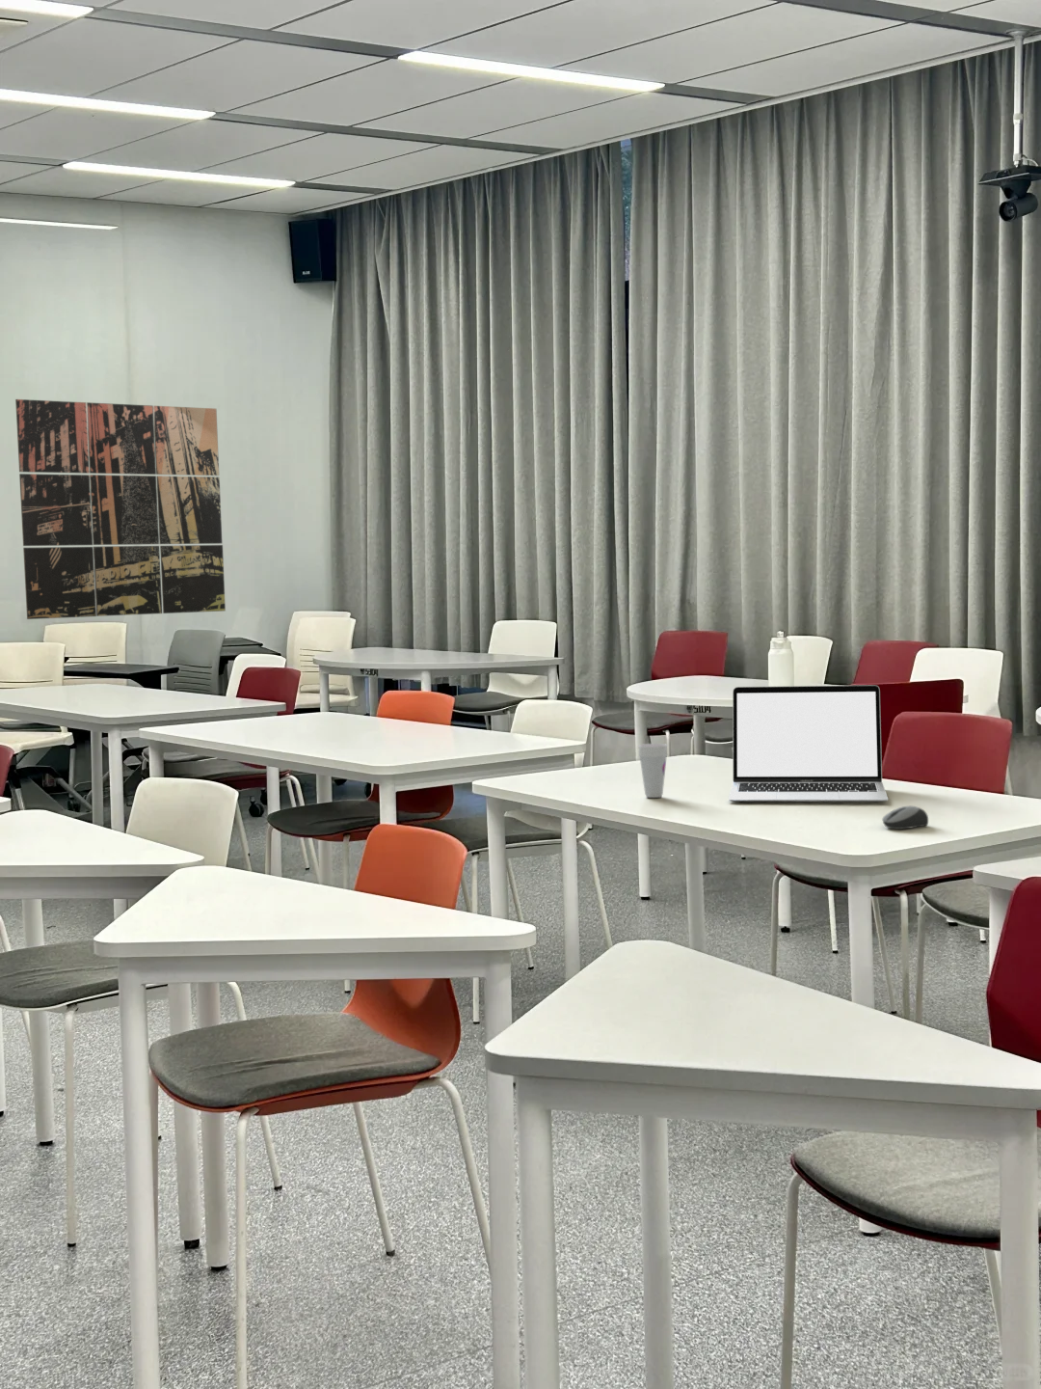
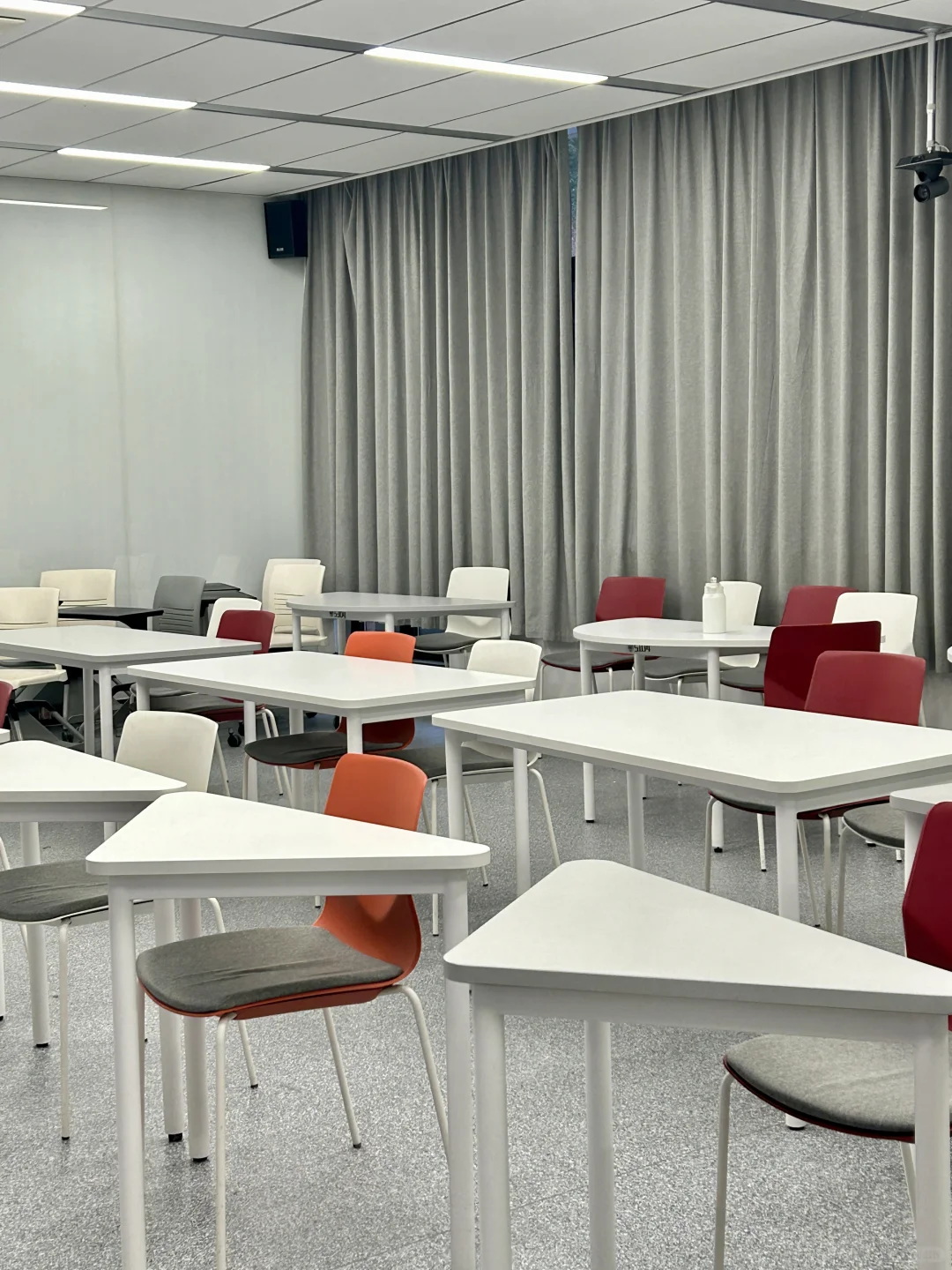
- wall art [14,398,226,620]
- computer mouse [881,805,929,830]
- laptop [728,684,889,804]
- cup [638,743,669,798]
